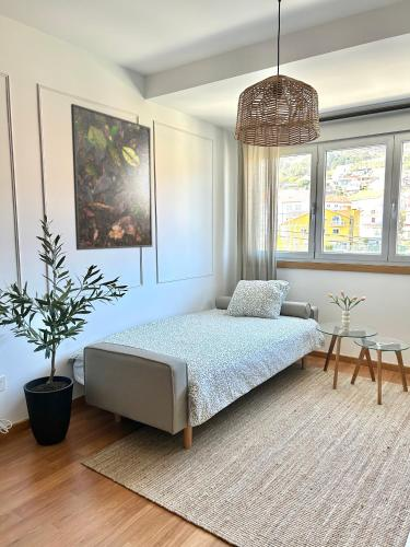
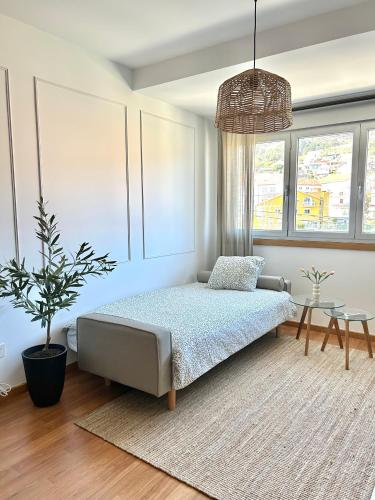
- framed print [70,103,153,252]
